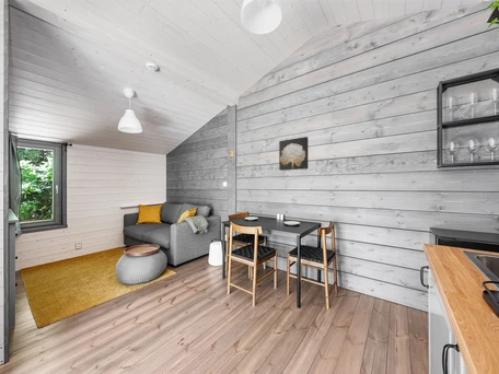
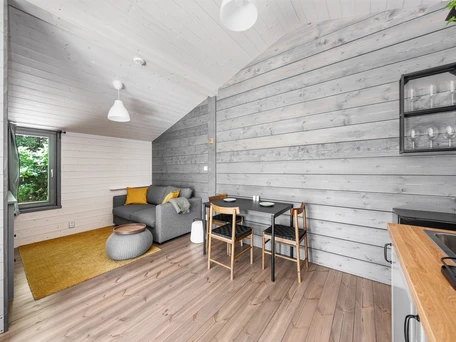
- wall art [278,136,309,172]
